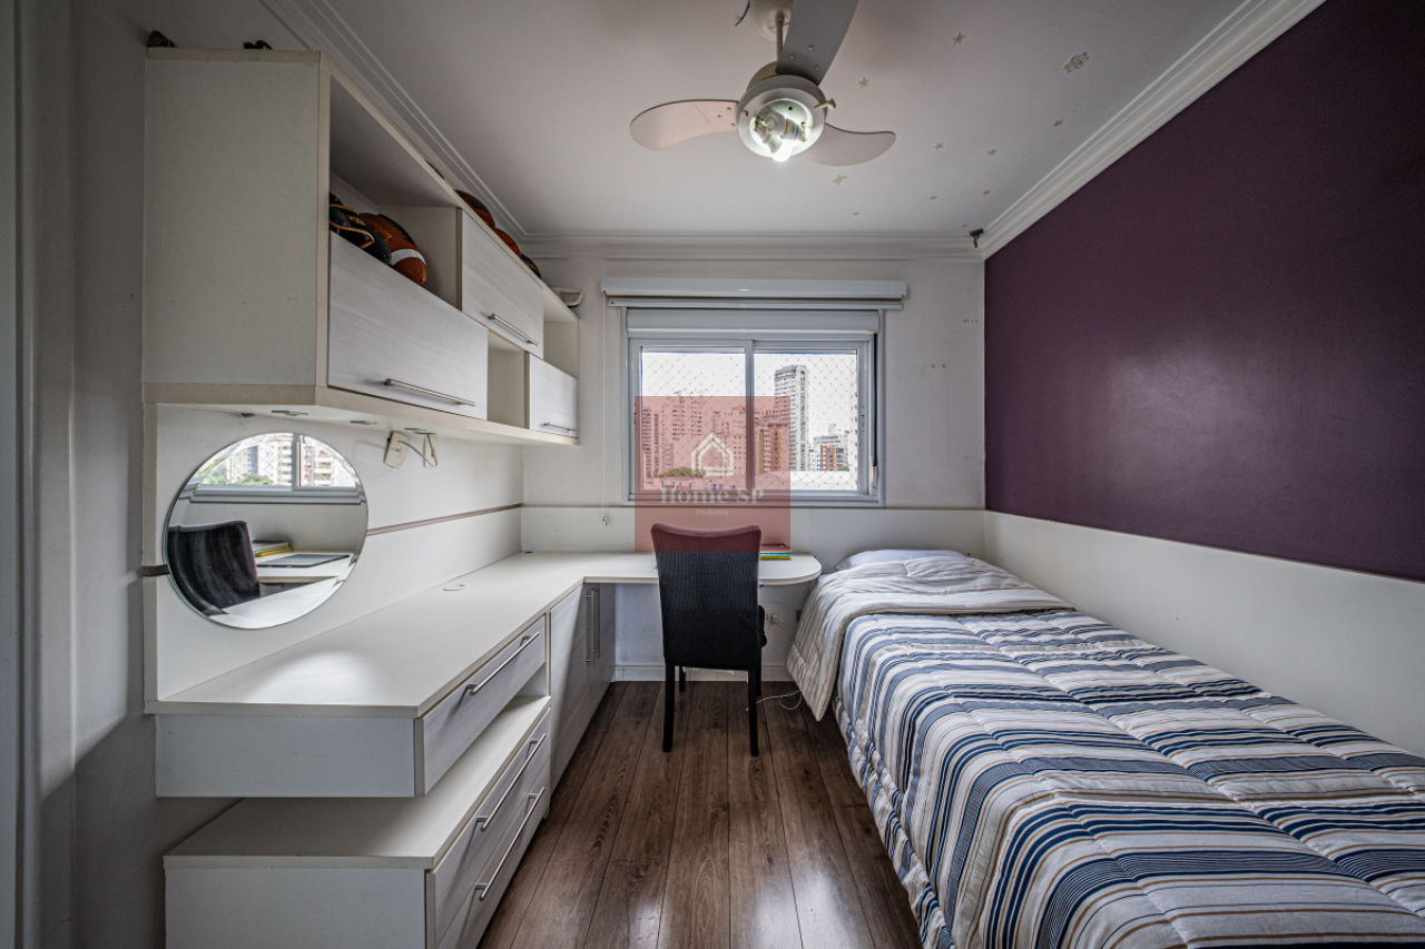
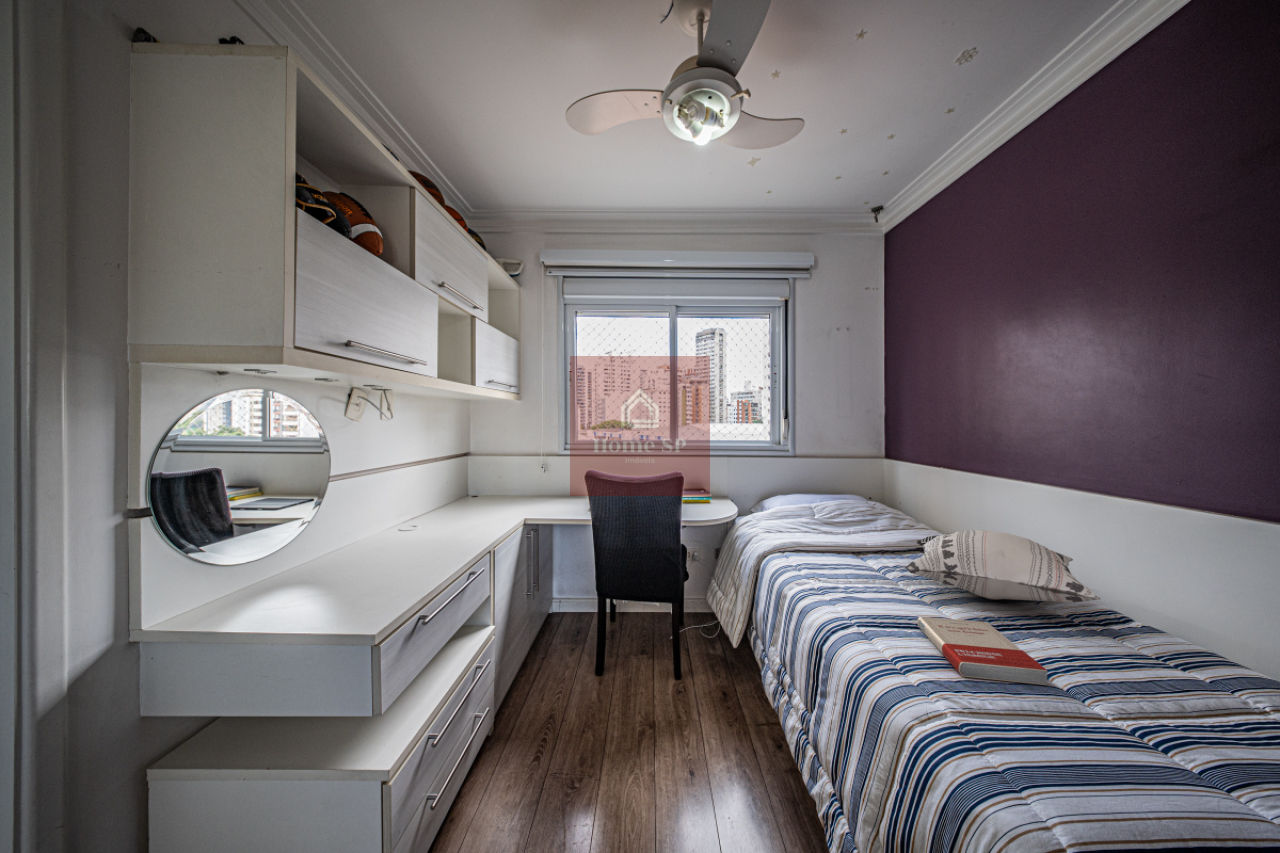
+ book [916,616,1049,686]
+ decorative pillow [904,529,1101,604]
